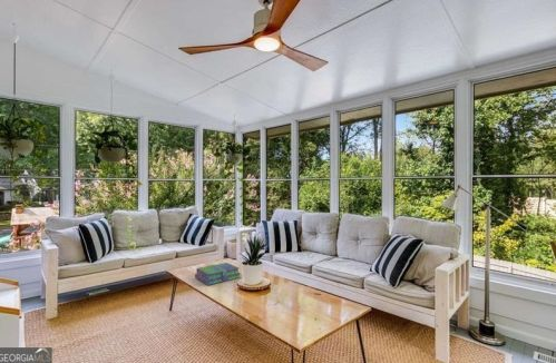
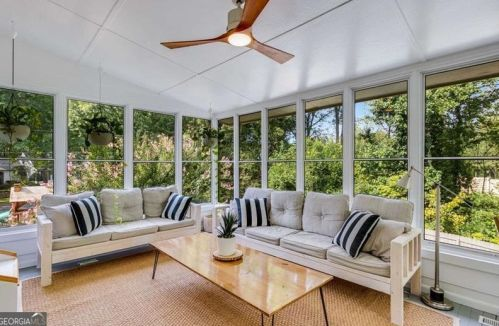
- stack of books [194,262,242,286]
